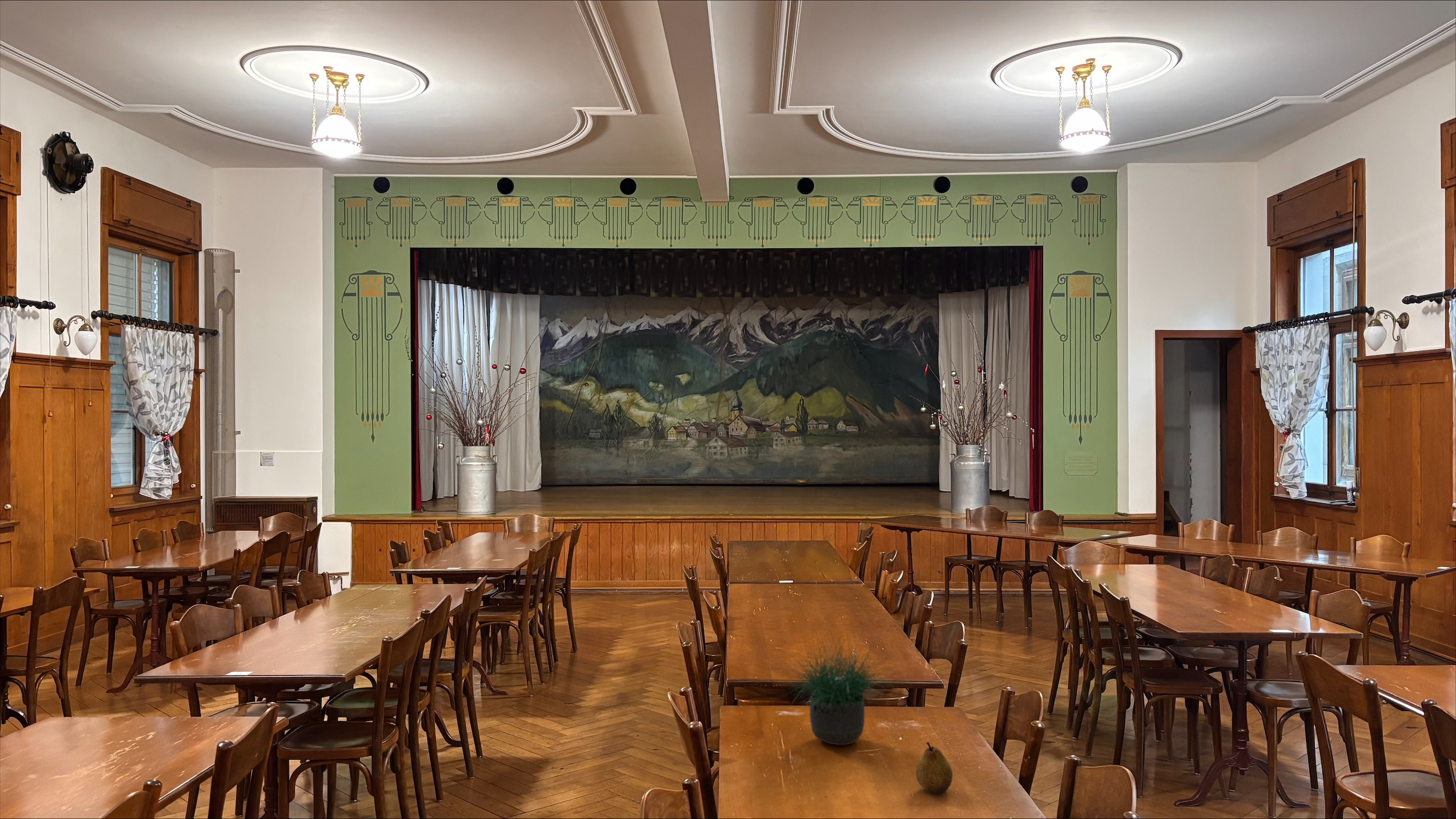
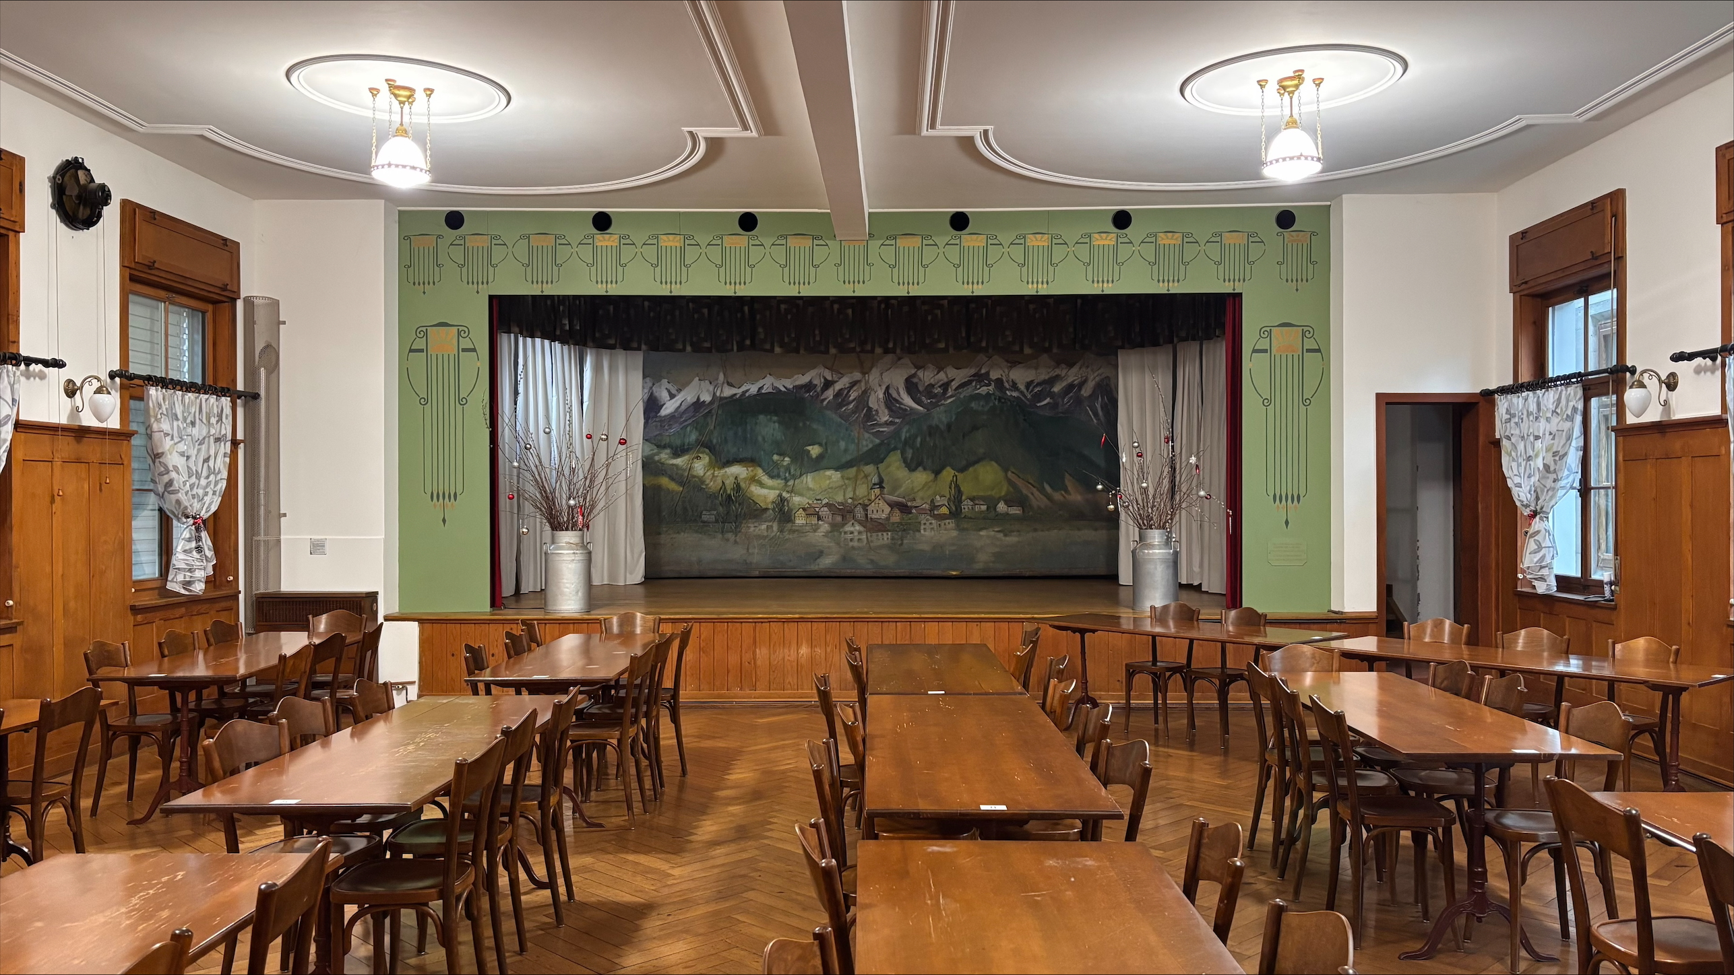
- fruit [916,742,954,794]
- potted plant [772,614,903,745]
